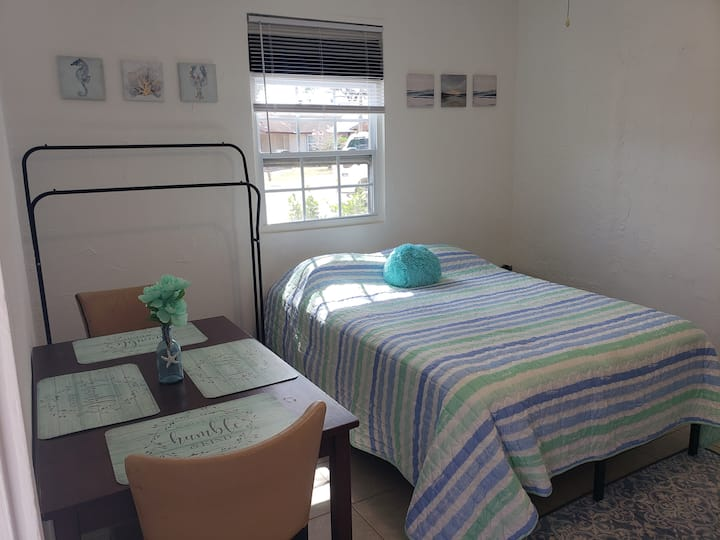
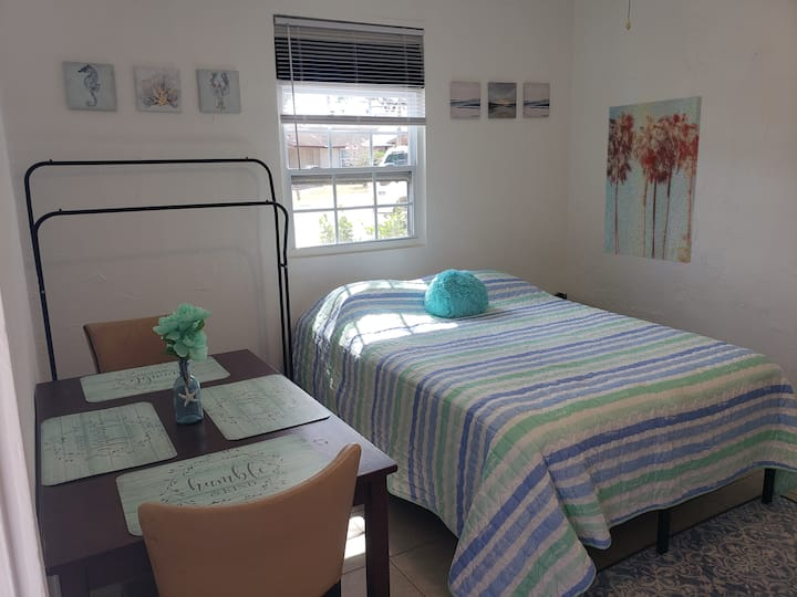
+ wall art [602,95,703,264]
